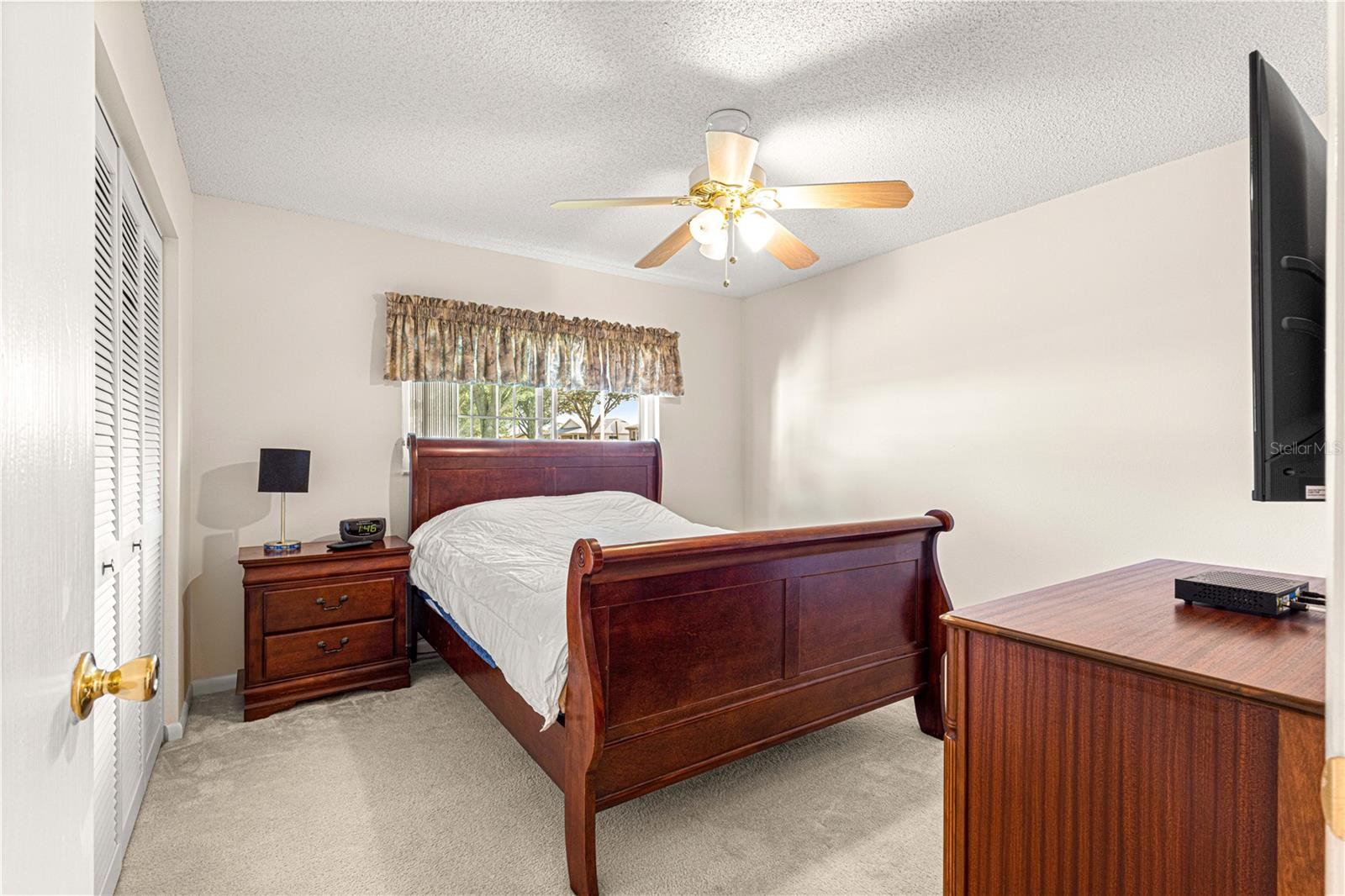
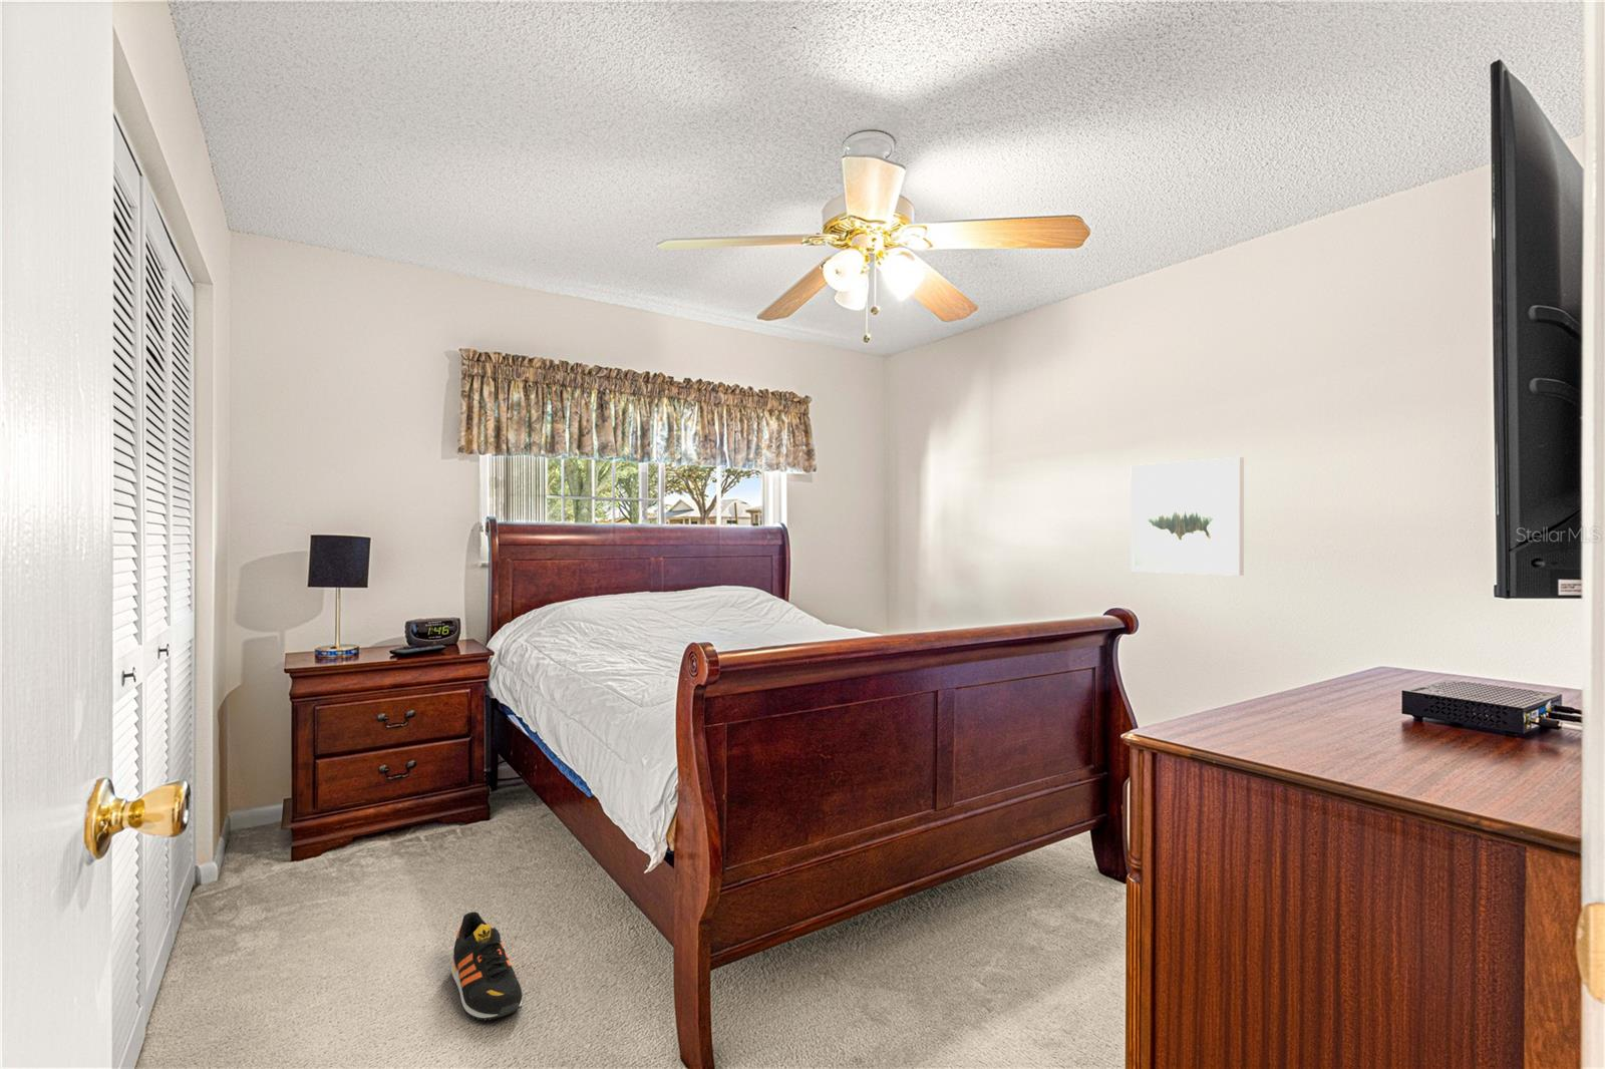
+ wall art [1130,456,1245,576]
+ shoe [450,910,524,1021]
